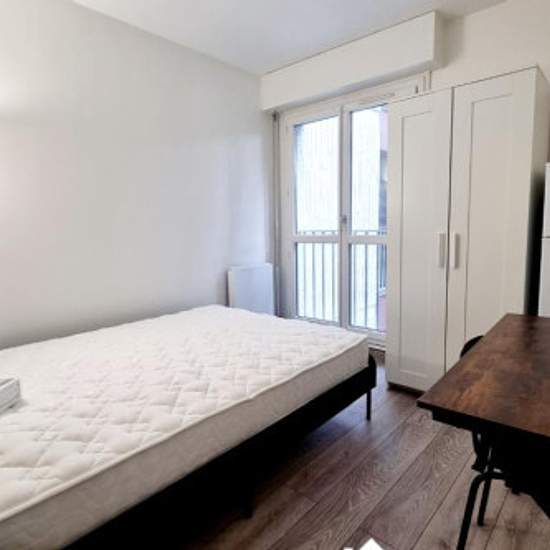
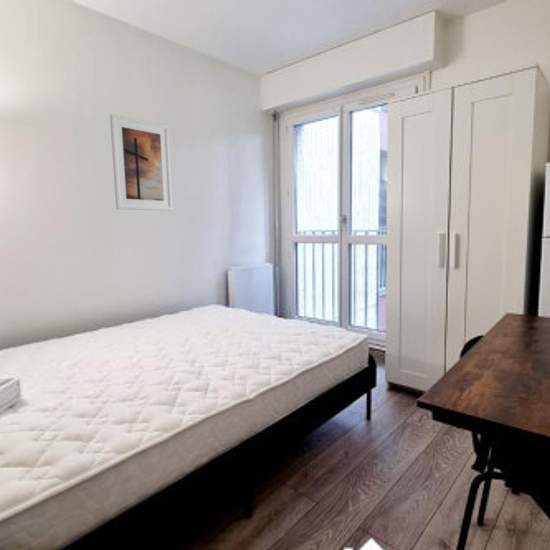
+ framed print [109,113,174,212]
